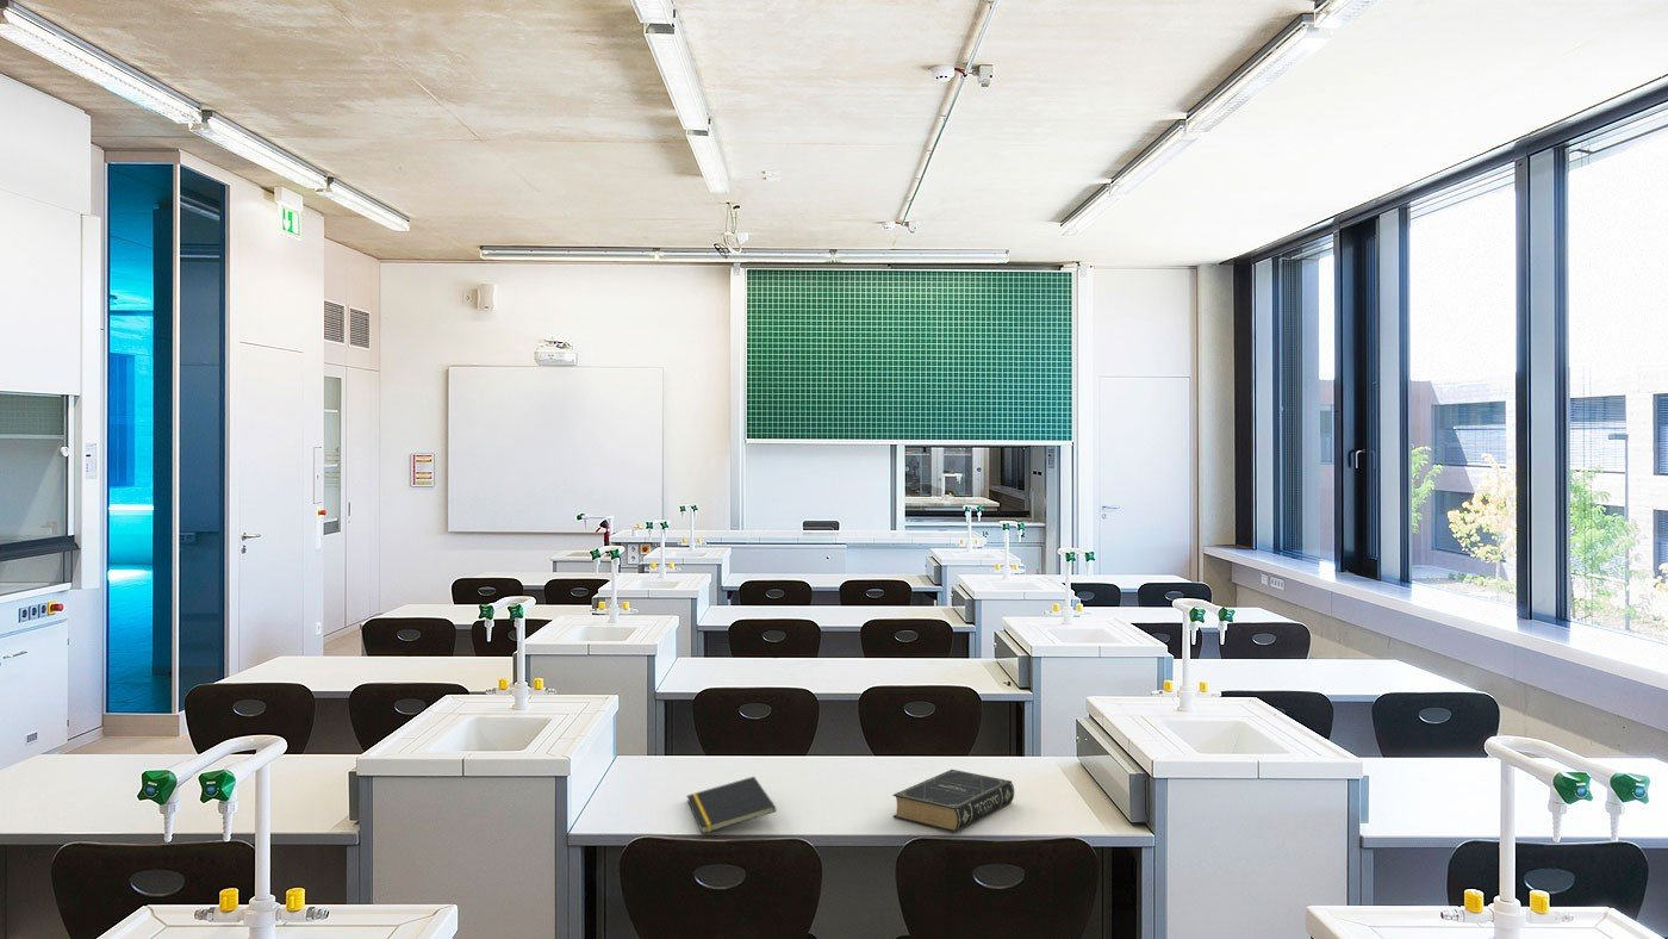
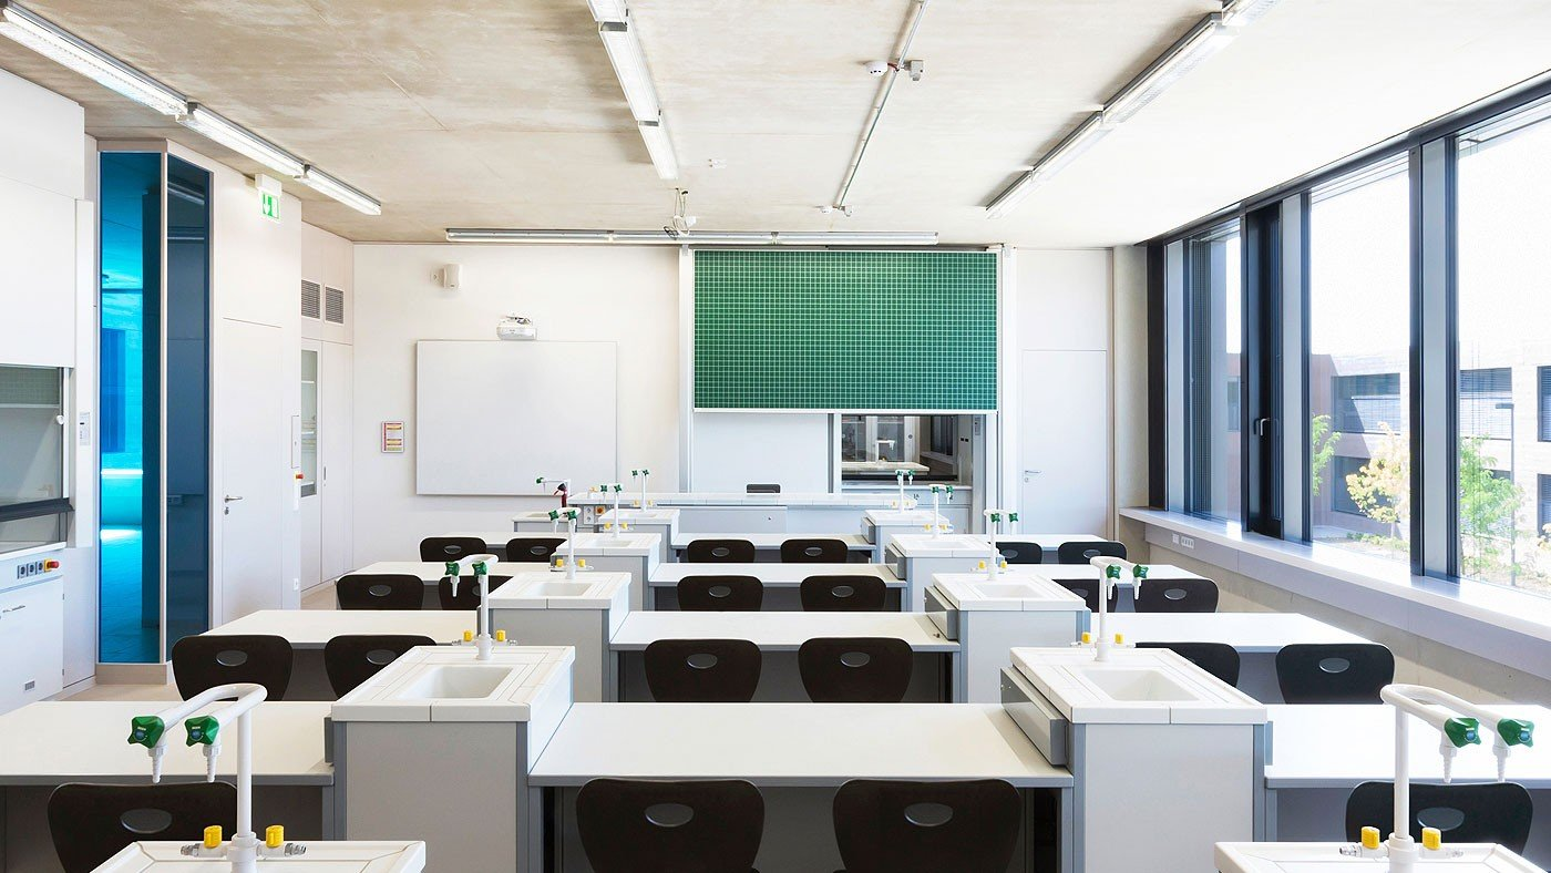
- book [891,769,1015,833]
- notepad [686,776,777,835]
